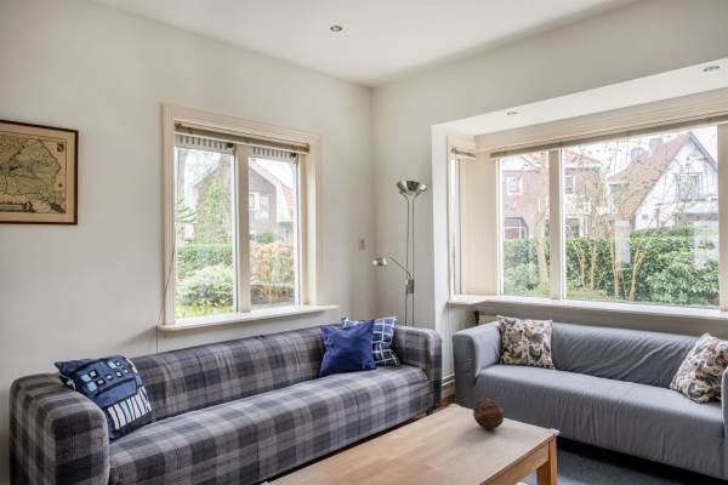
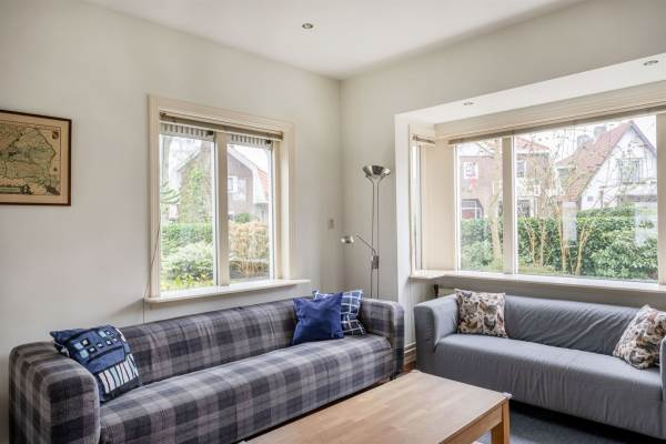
- decorative ball [472,396,505,430]
